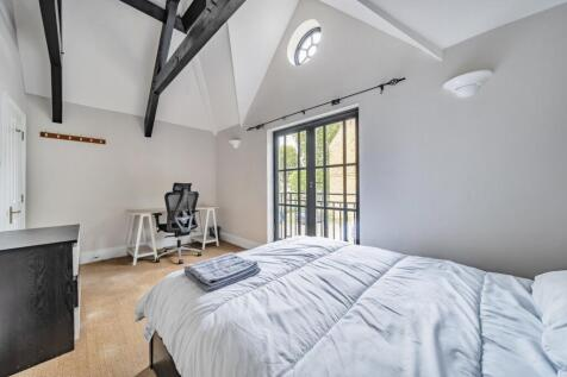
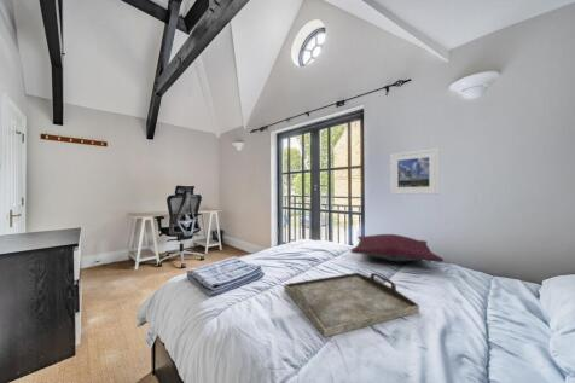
+ serving tray [284,272,420,338]
+ pillow [350,233,445,263]
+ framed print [389,147,440,196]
